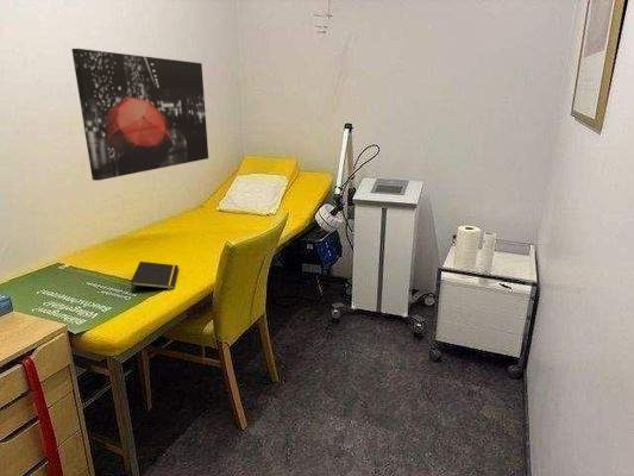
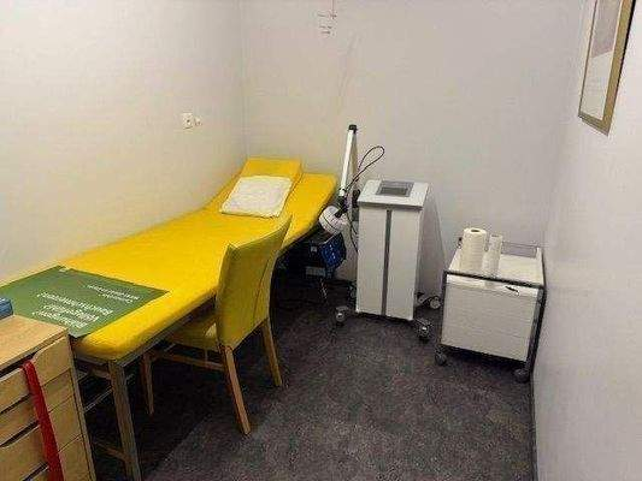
- notepad [130,261,180,294]
- wall art [70,48,209,182]
